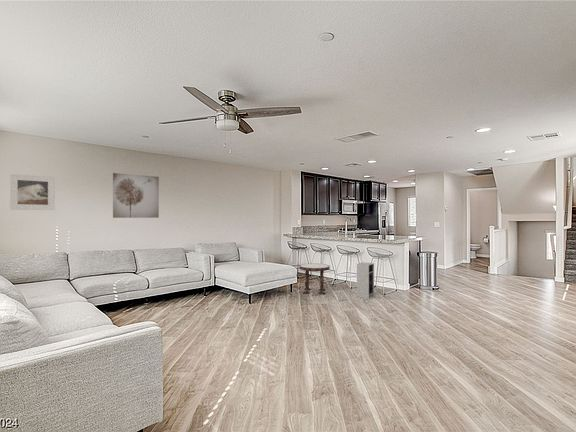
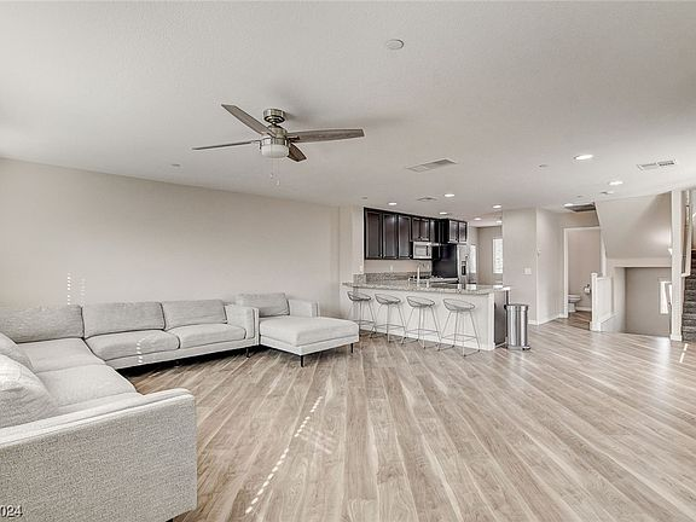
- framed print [9,173,56,211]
- side table [298,263,331,295]
- wall art [112,172,160,219]
- speaker [356,261,375,300]
